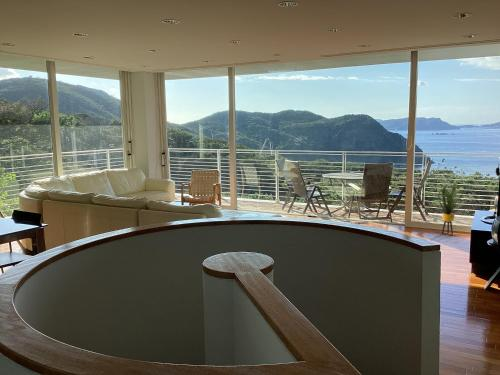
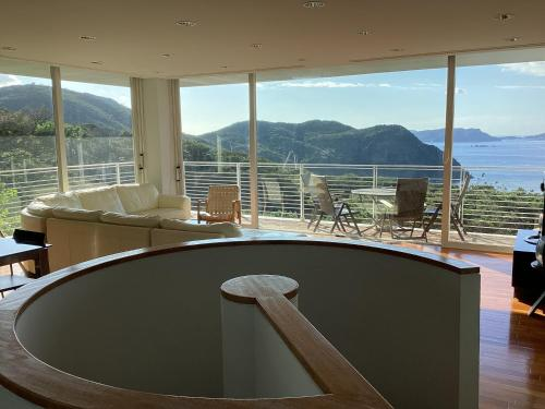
- house plant [431,179,473,236]
